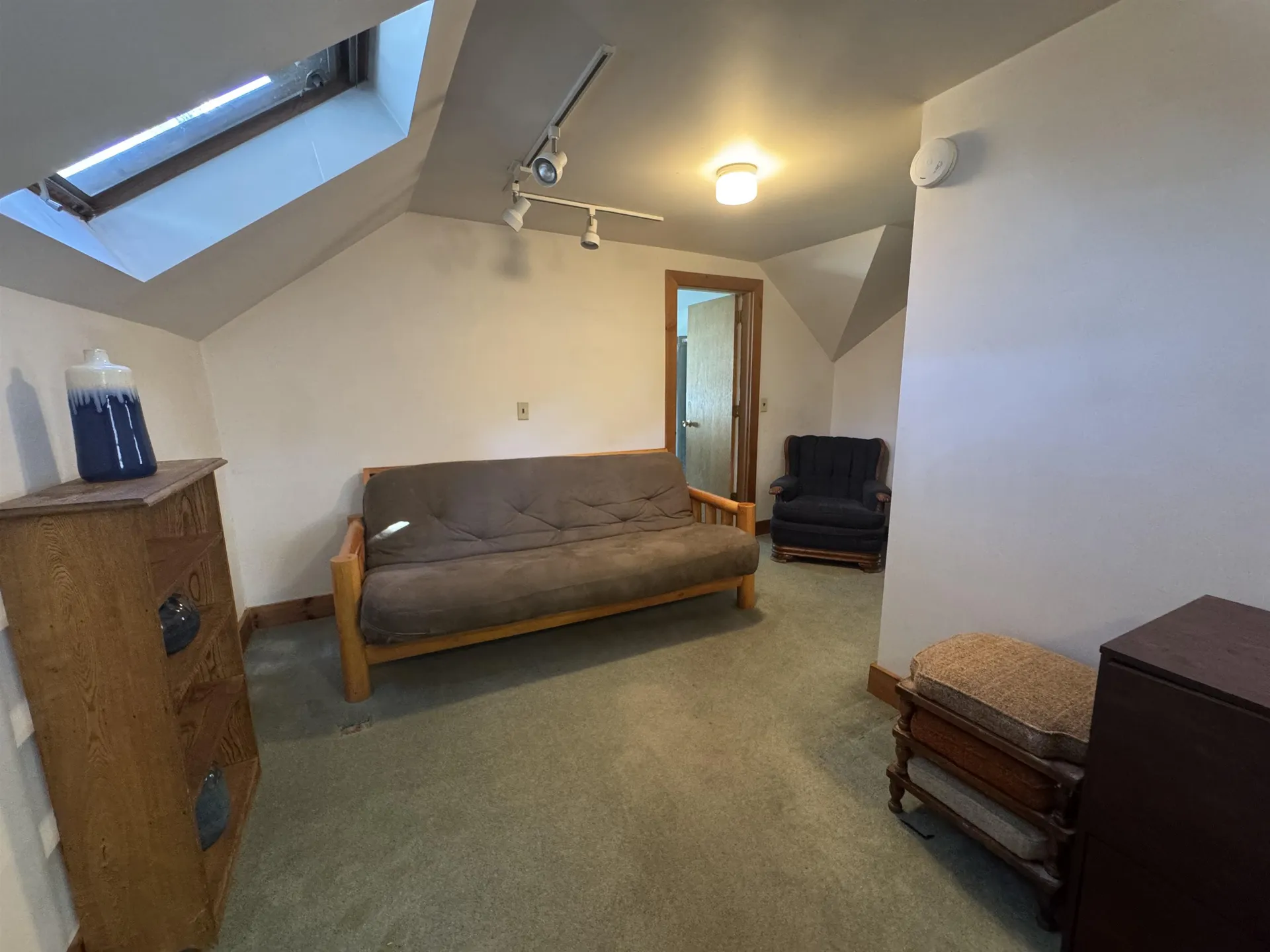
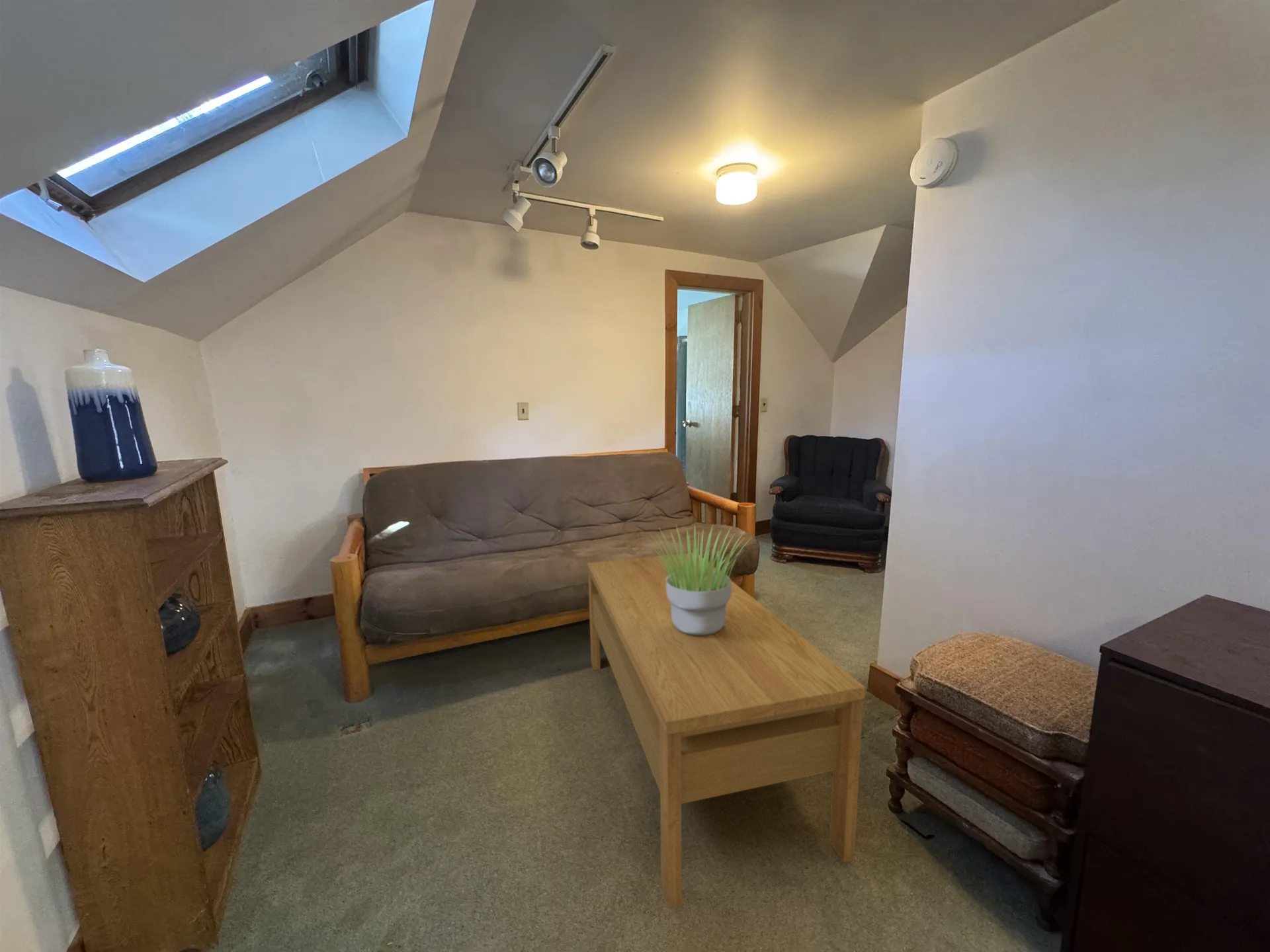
+ potted plant [647,523,754,635]
+ coffee table [587,553,867,910]
